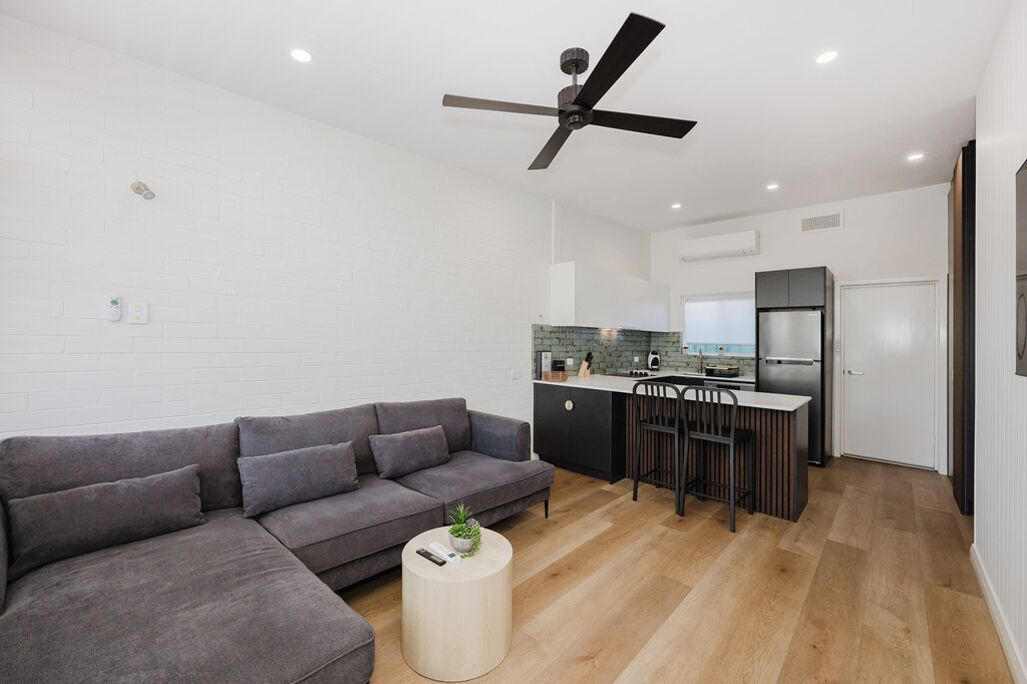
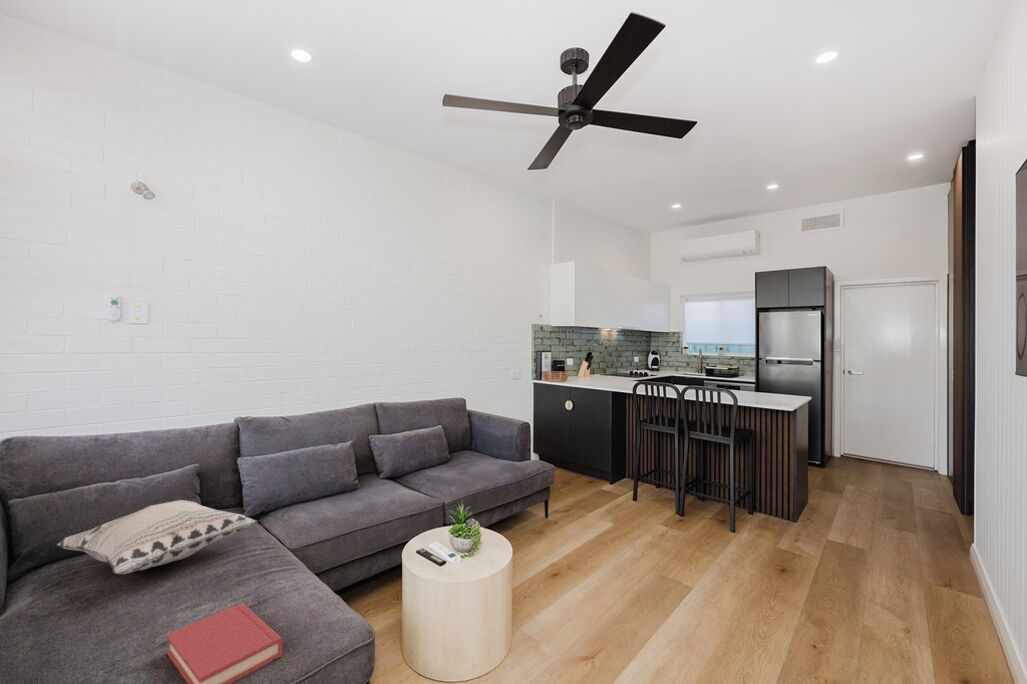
+ decorative pillow [55,499,258,575]
+ hardback book [166,602,284,684]
